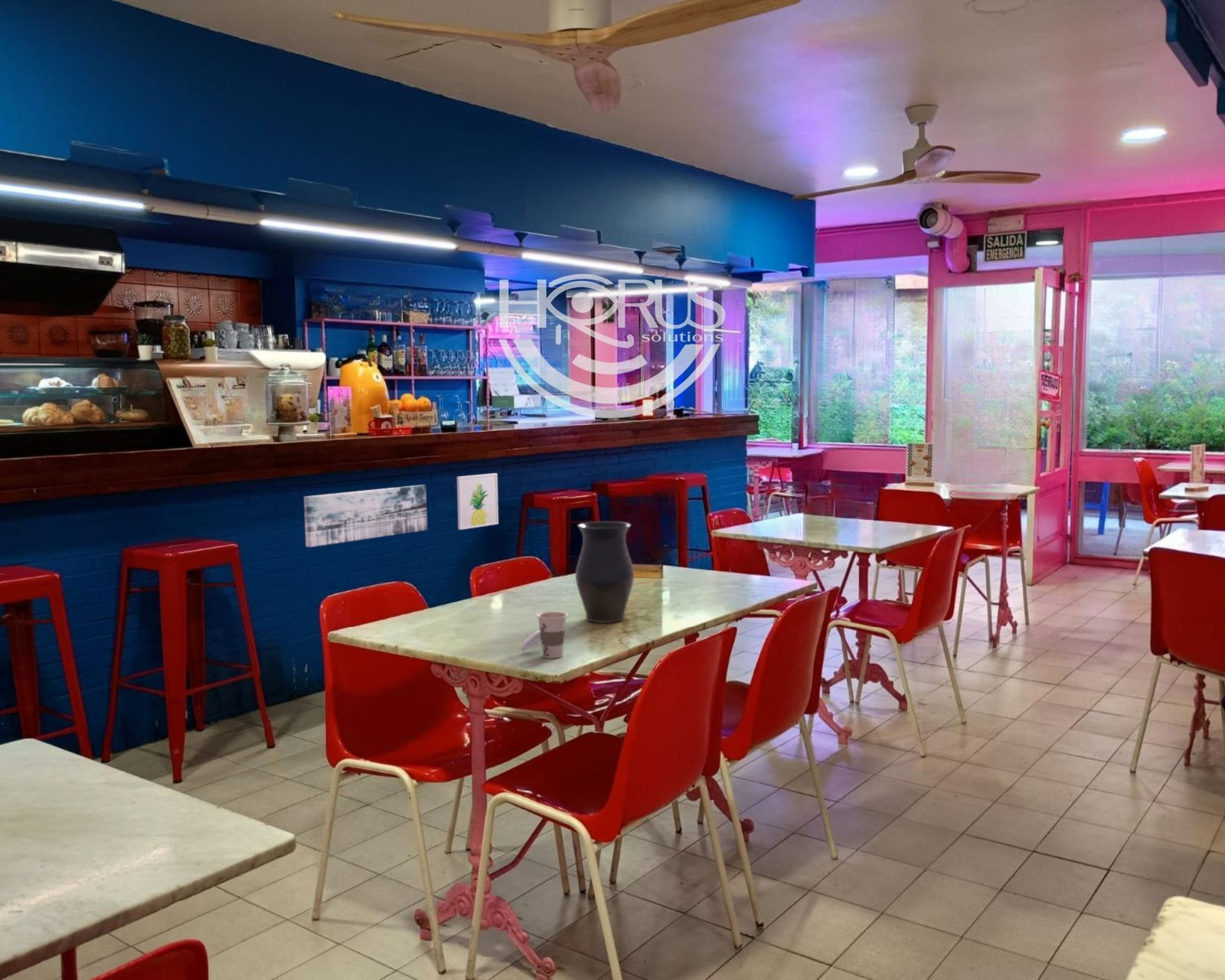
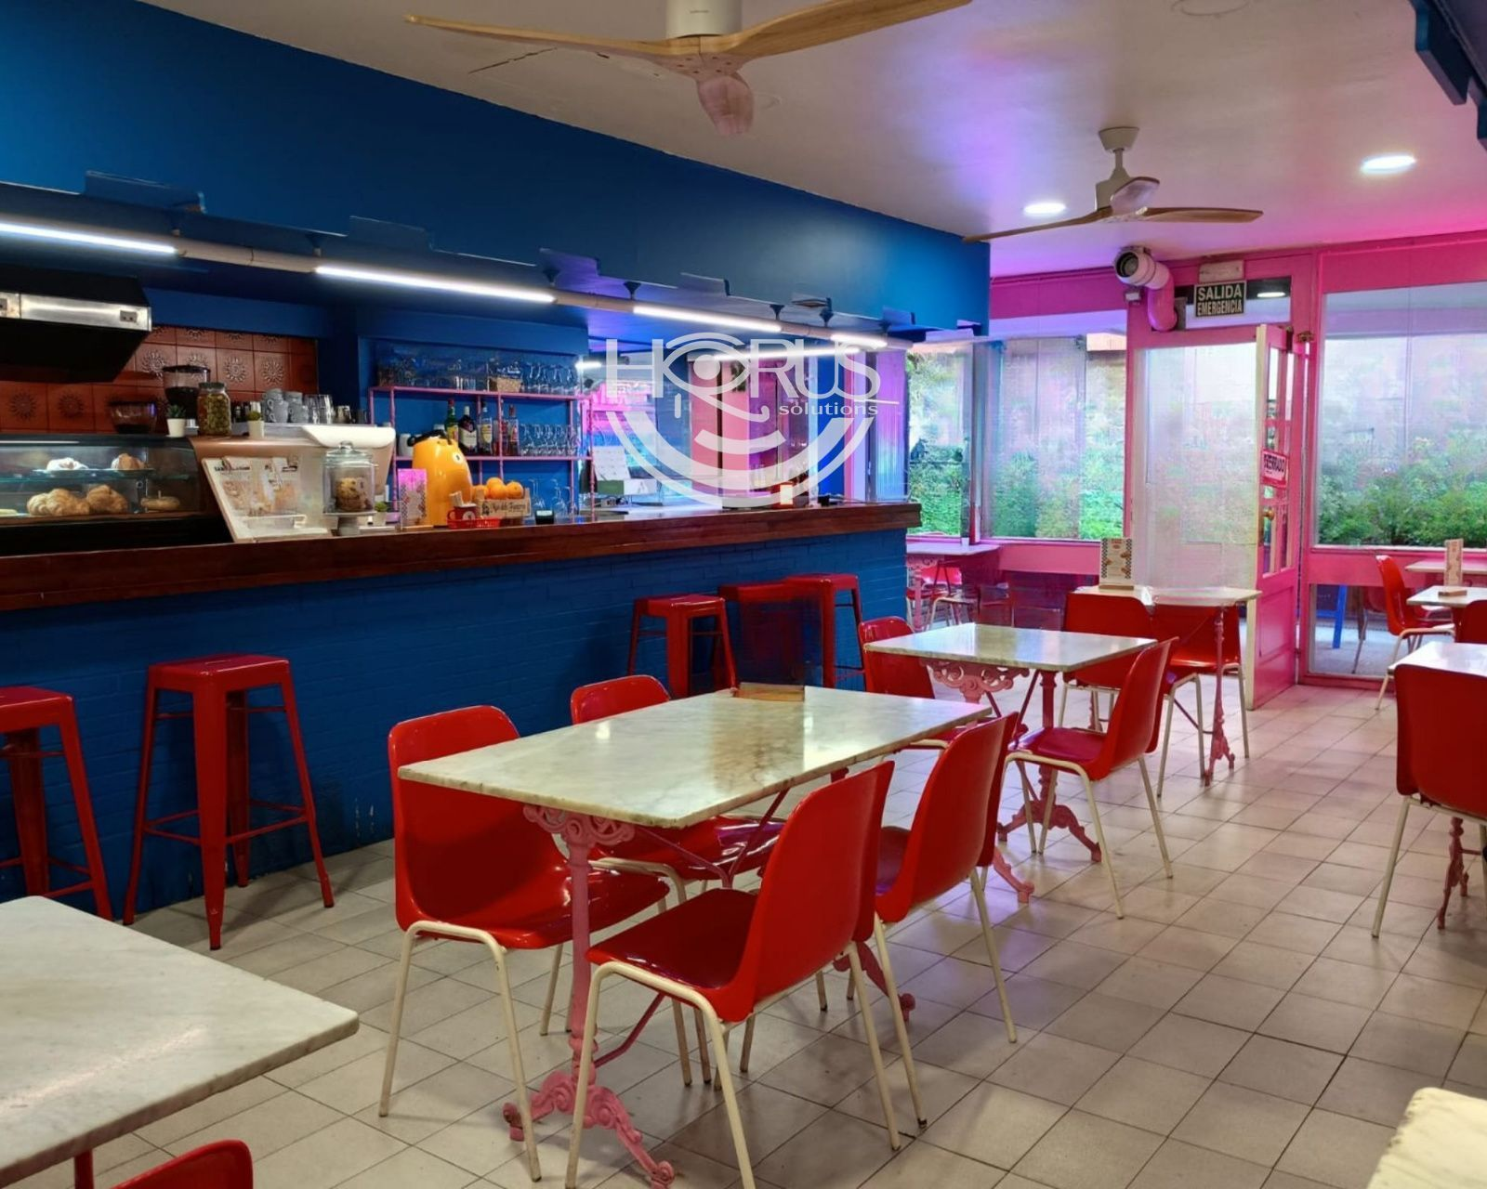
- vase [575,521,635,624]
- cup [520,611,569,659]
- wall art [303,484,428,547]
- wall art [456,472,499,531]
